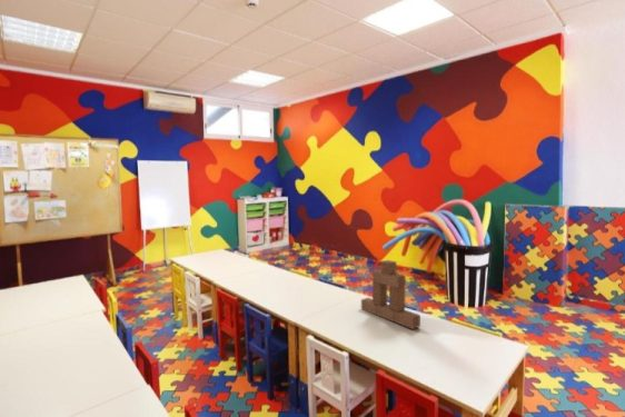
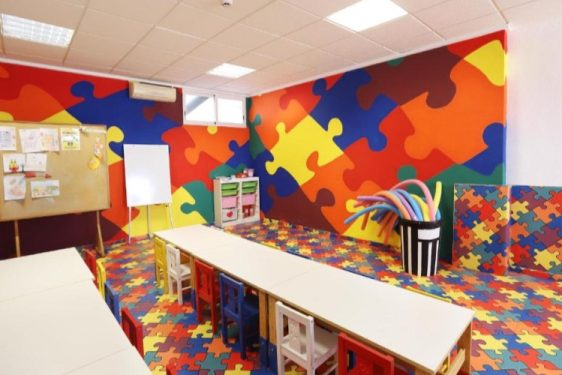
- toy blocks [360,259,421,330]
